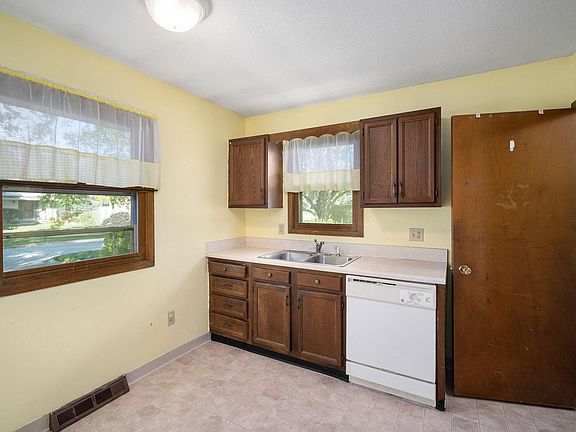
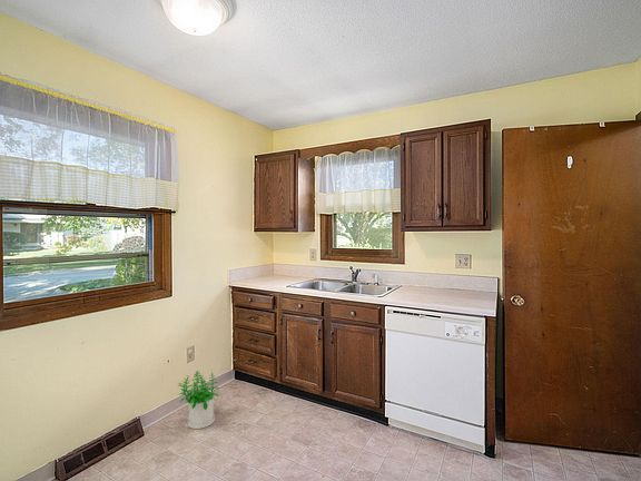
+ potted plant [177,370,220,430]
